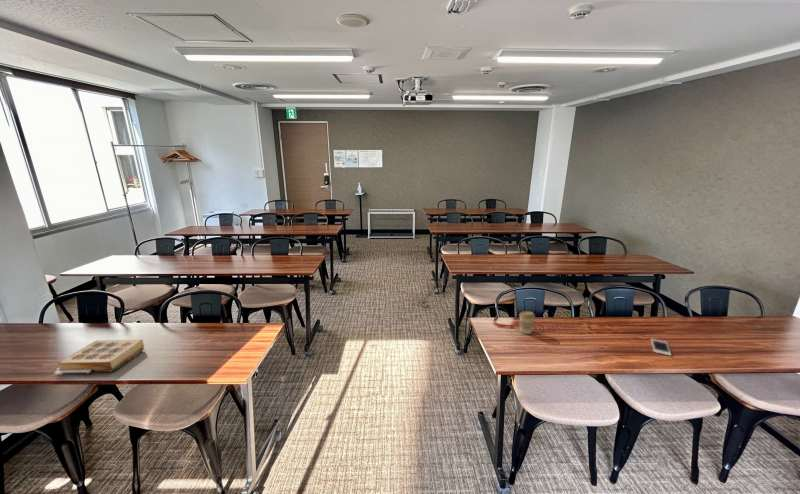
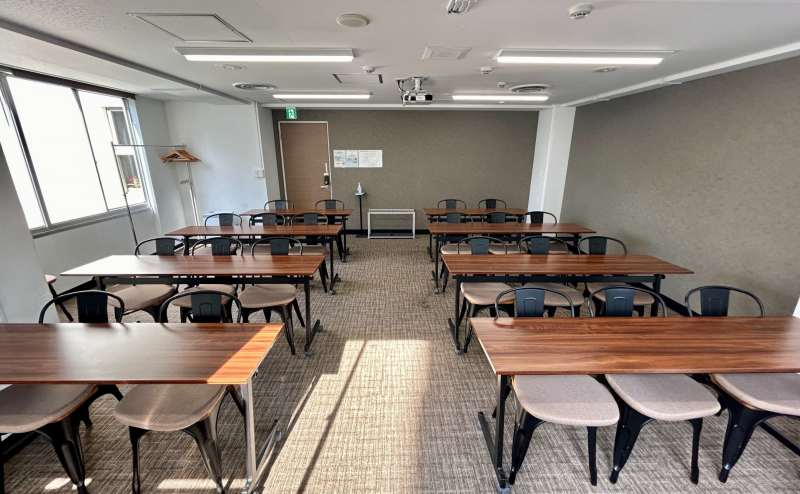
- book [53,339,145,375]
- coffee cup [518,310,536,335]
- cell phone [650,338,672,357]
